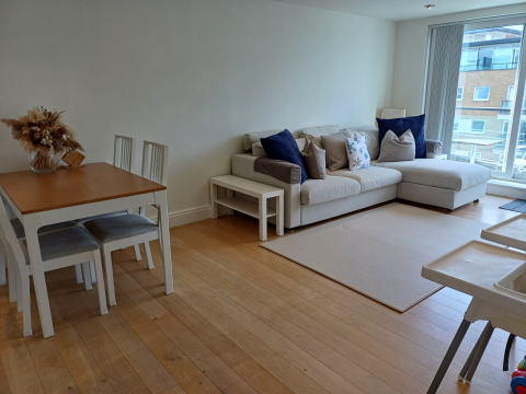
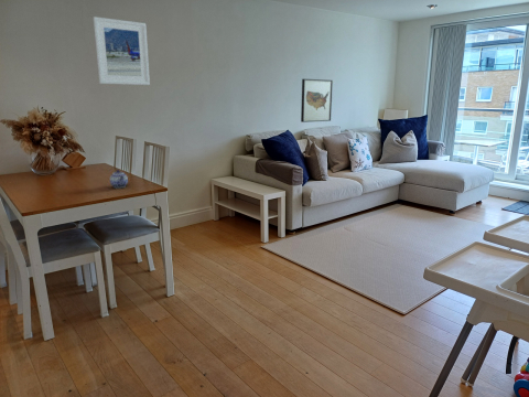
+ teapot [109,169,129,189]
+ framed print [93,15,151,86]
+ wall art [300,77,334,124]
